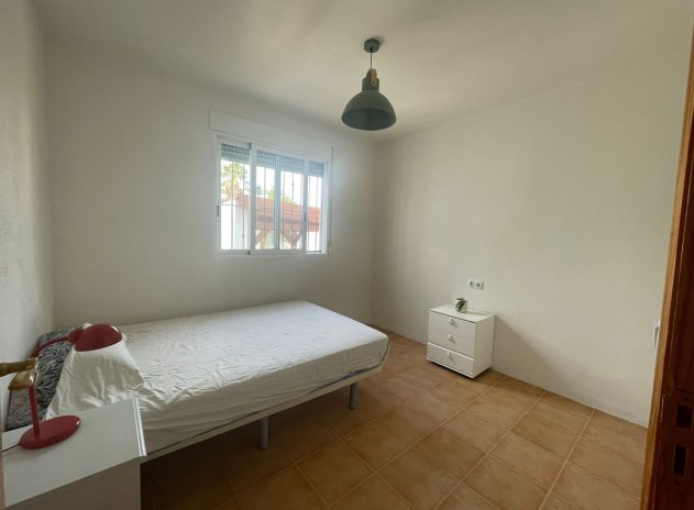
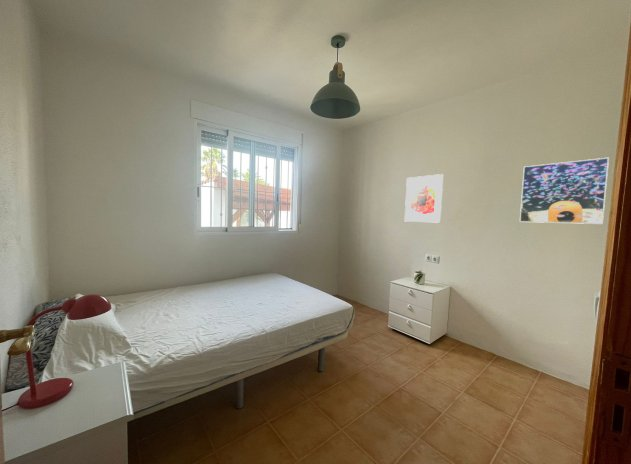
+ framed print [404,173,444,224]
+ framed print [519,157,610,225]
